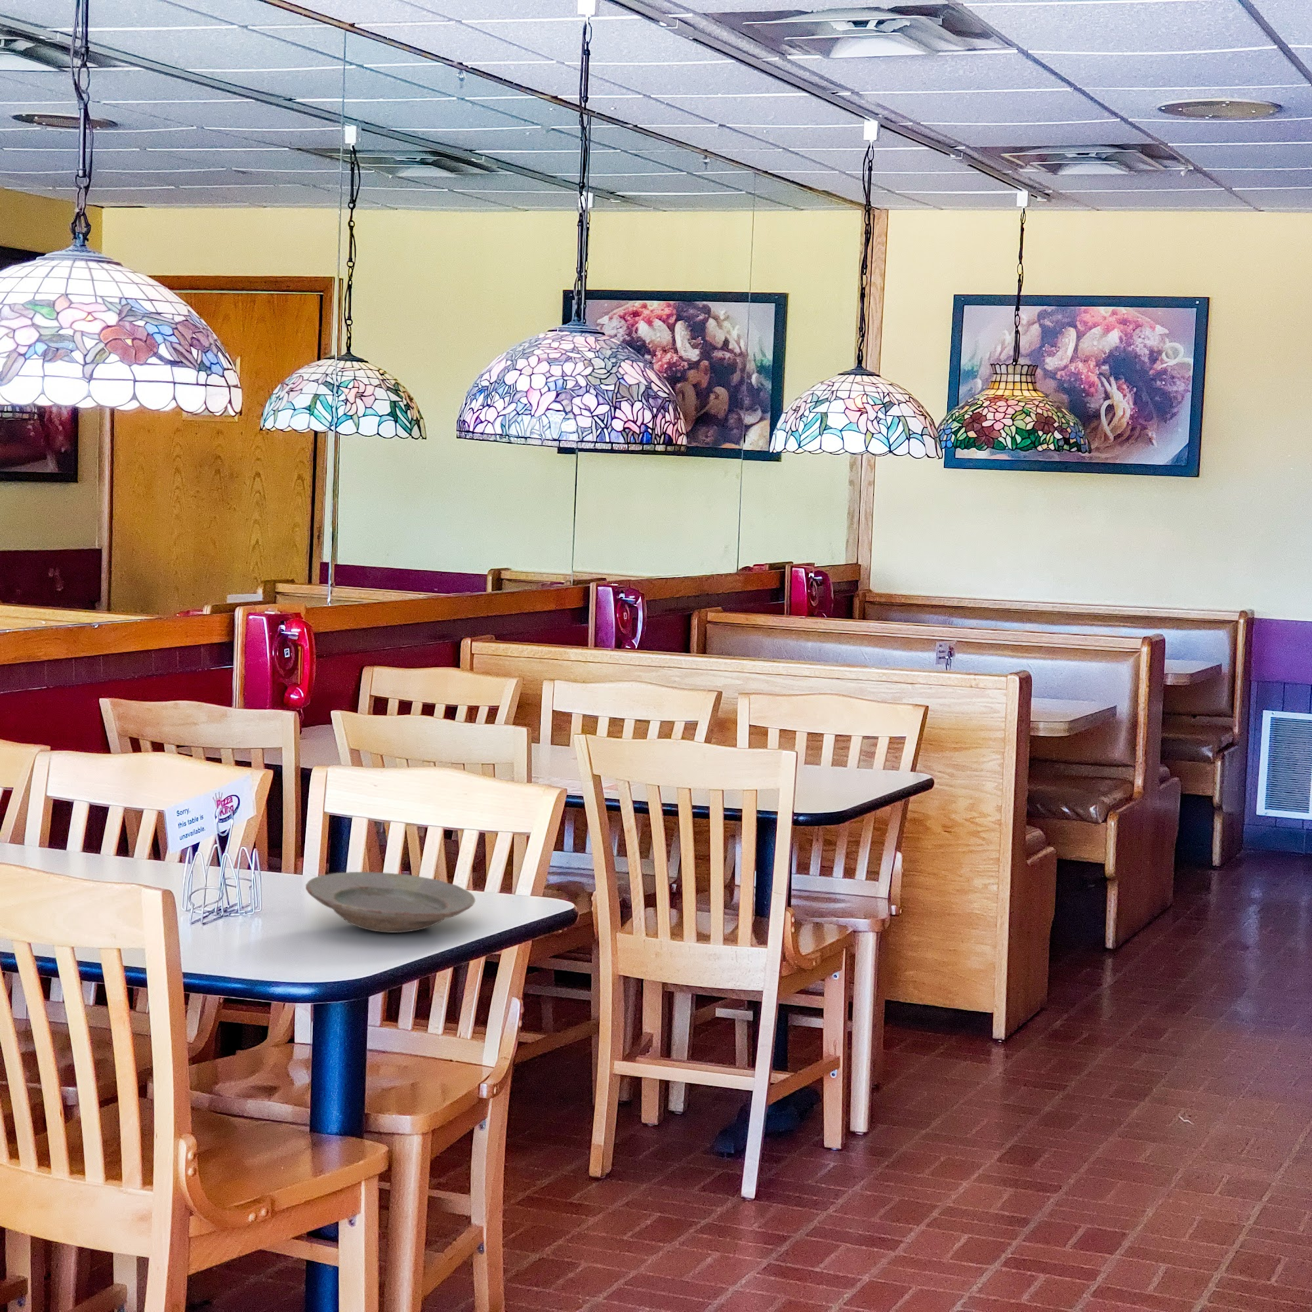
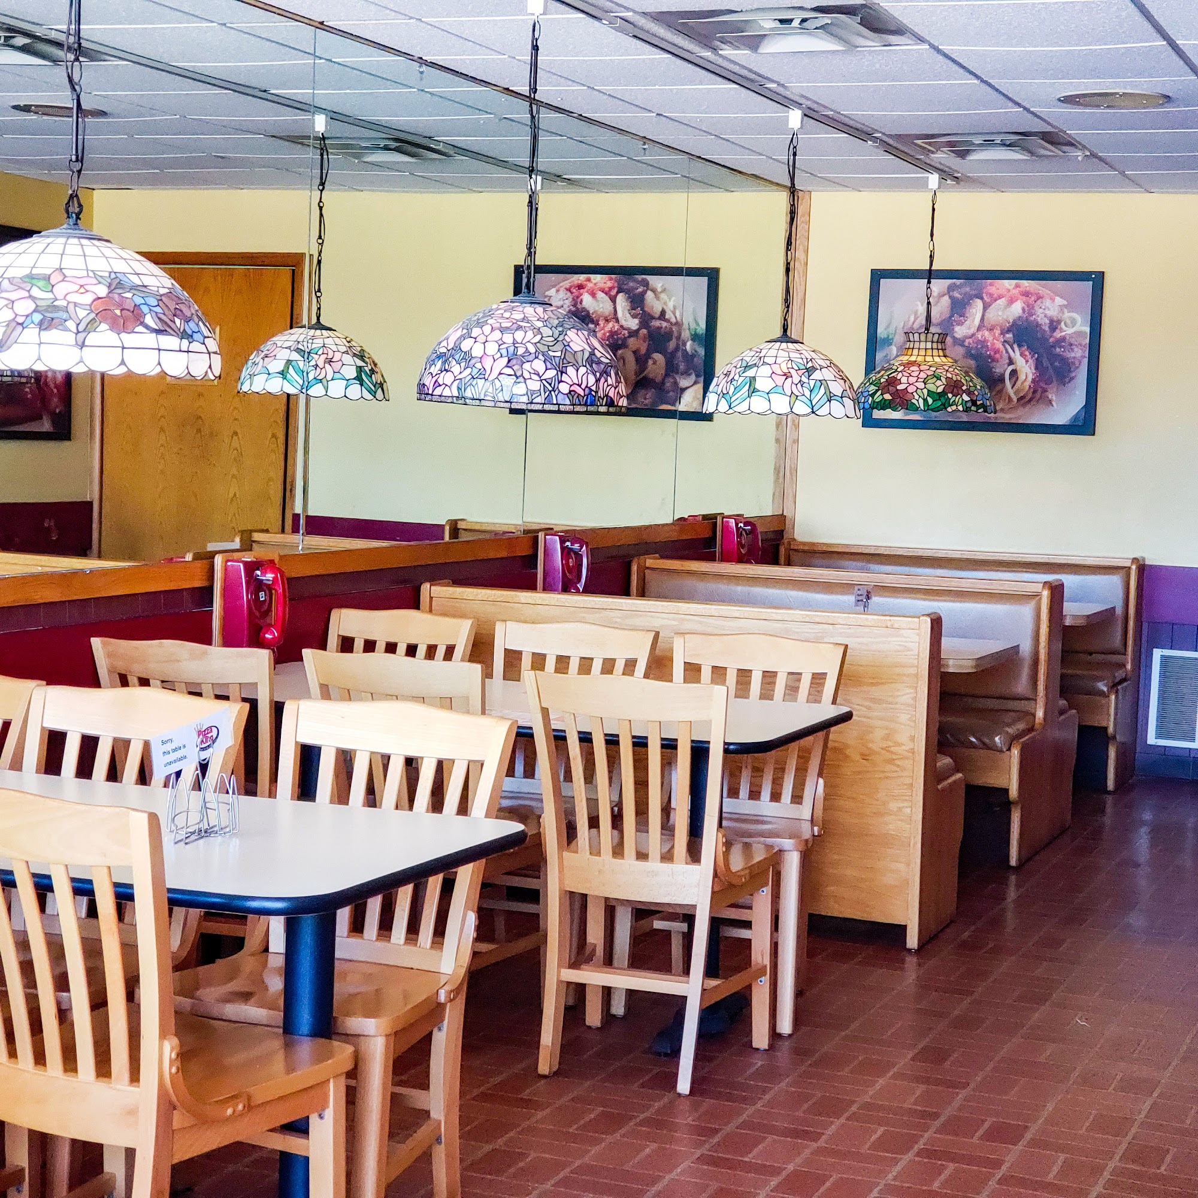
- plate [305,871,476,934]
